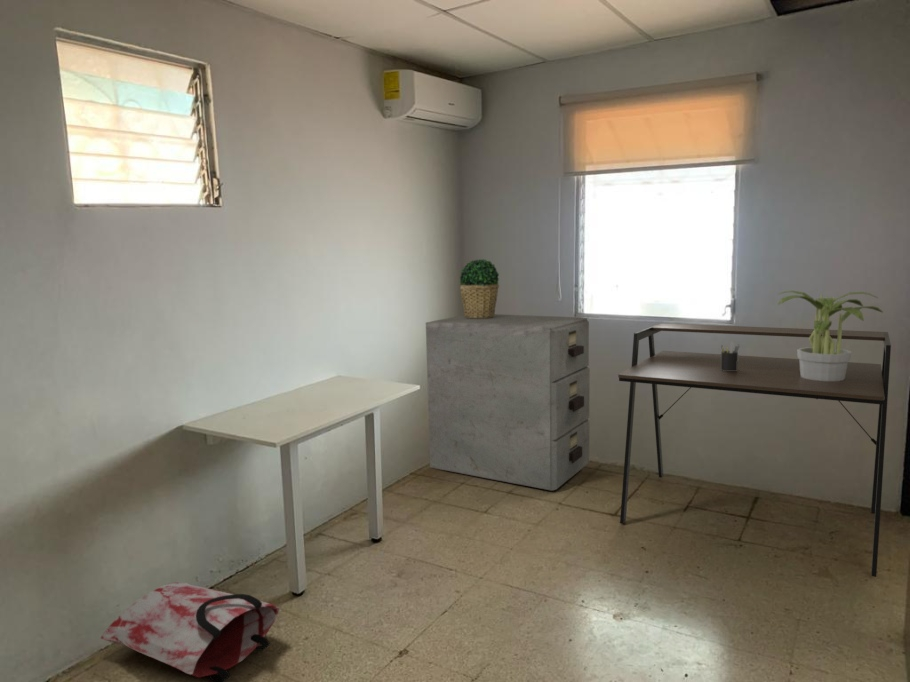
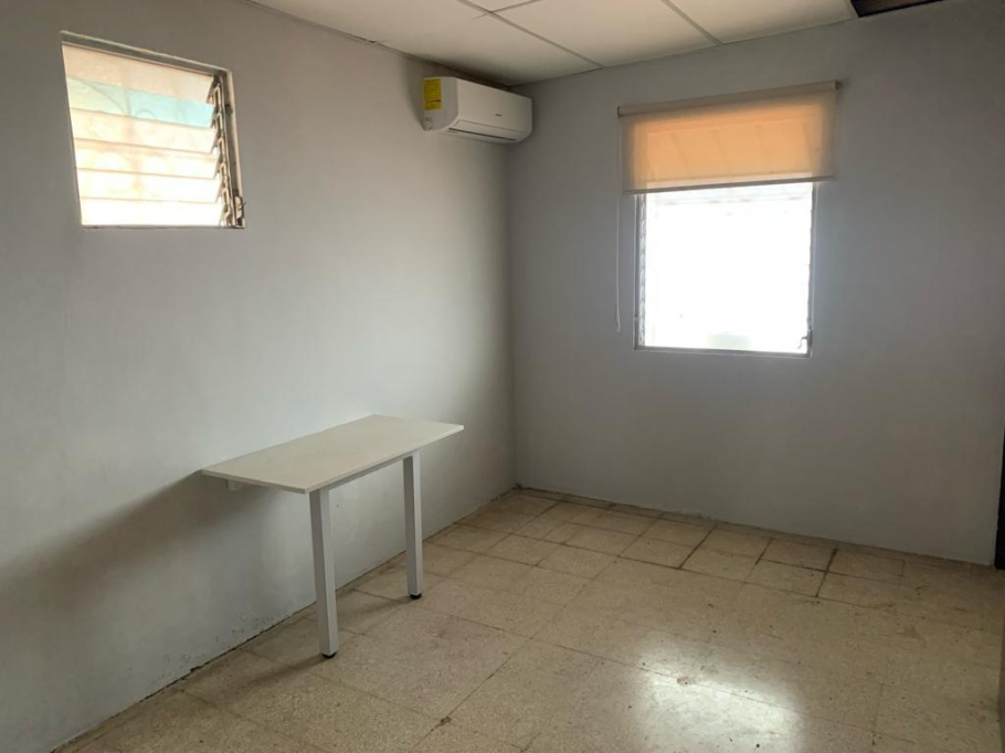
- filing cabinet [425,313,591,492]
- pen holder [720,341,740,371]
- bag [100,581,280,682]
- desk [617,322,892,578]
- potted plant [459,258,500,319]
- potted plant [776,290,884,381]
